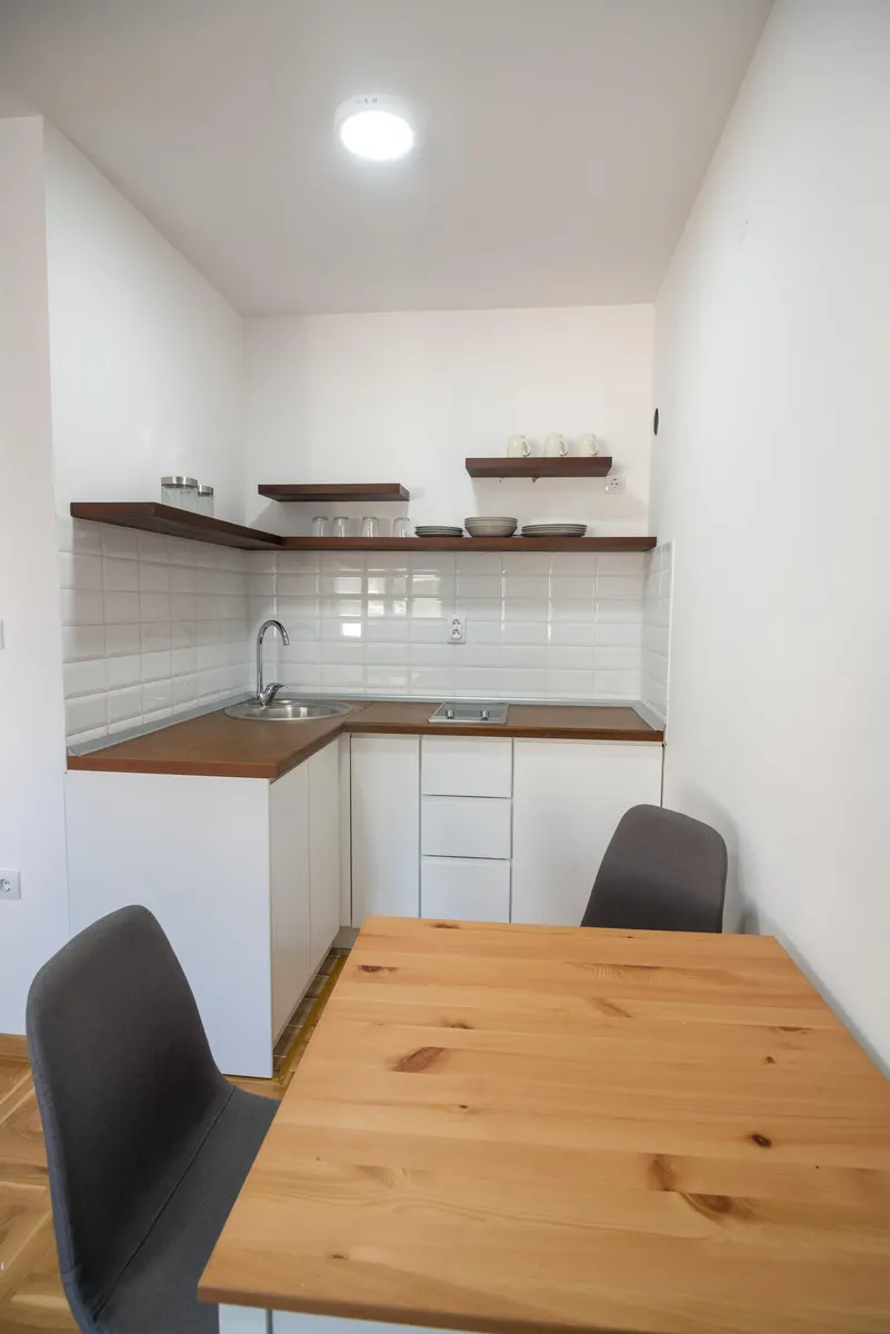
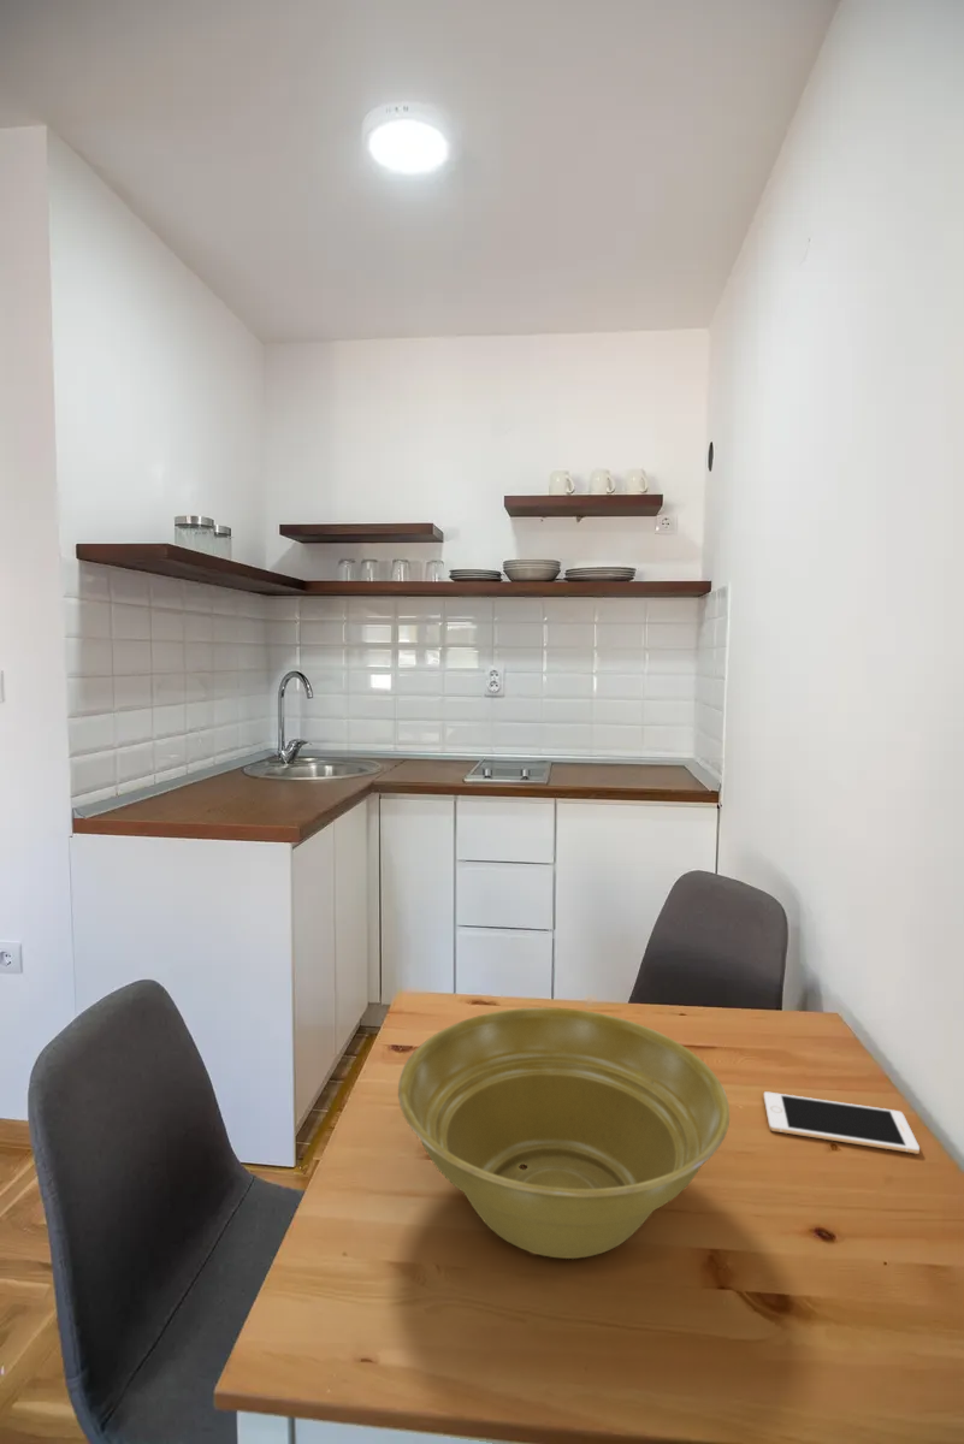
+ planter bowl [397,1007,731,1260]
+ cell phone [763,1090,921,1155]
